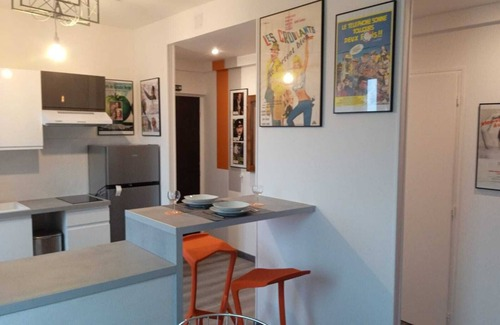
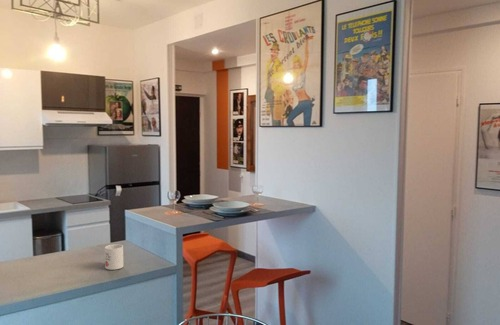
+ mug [104,243,124,271]
